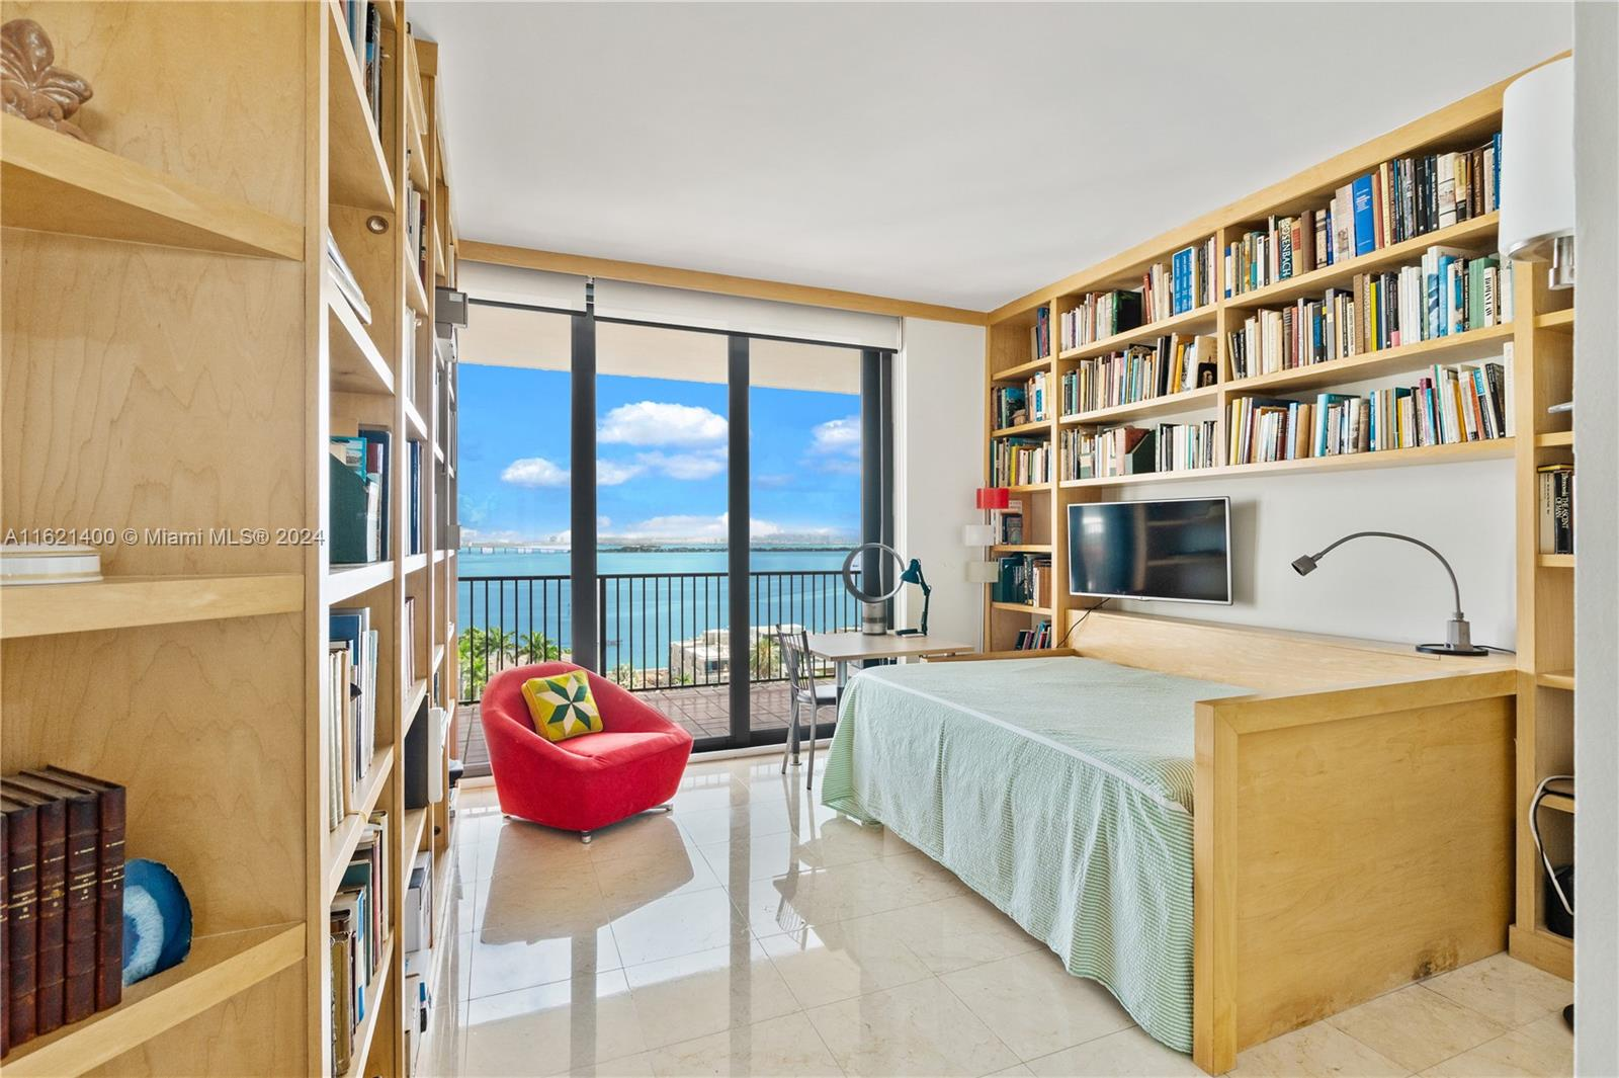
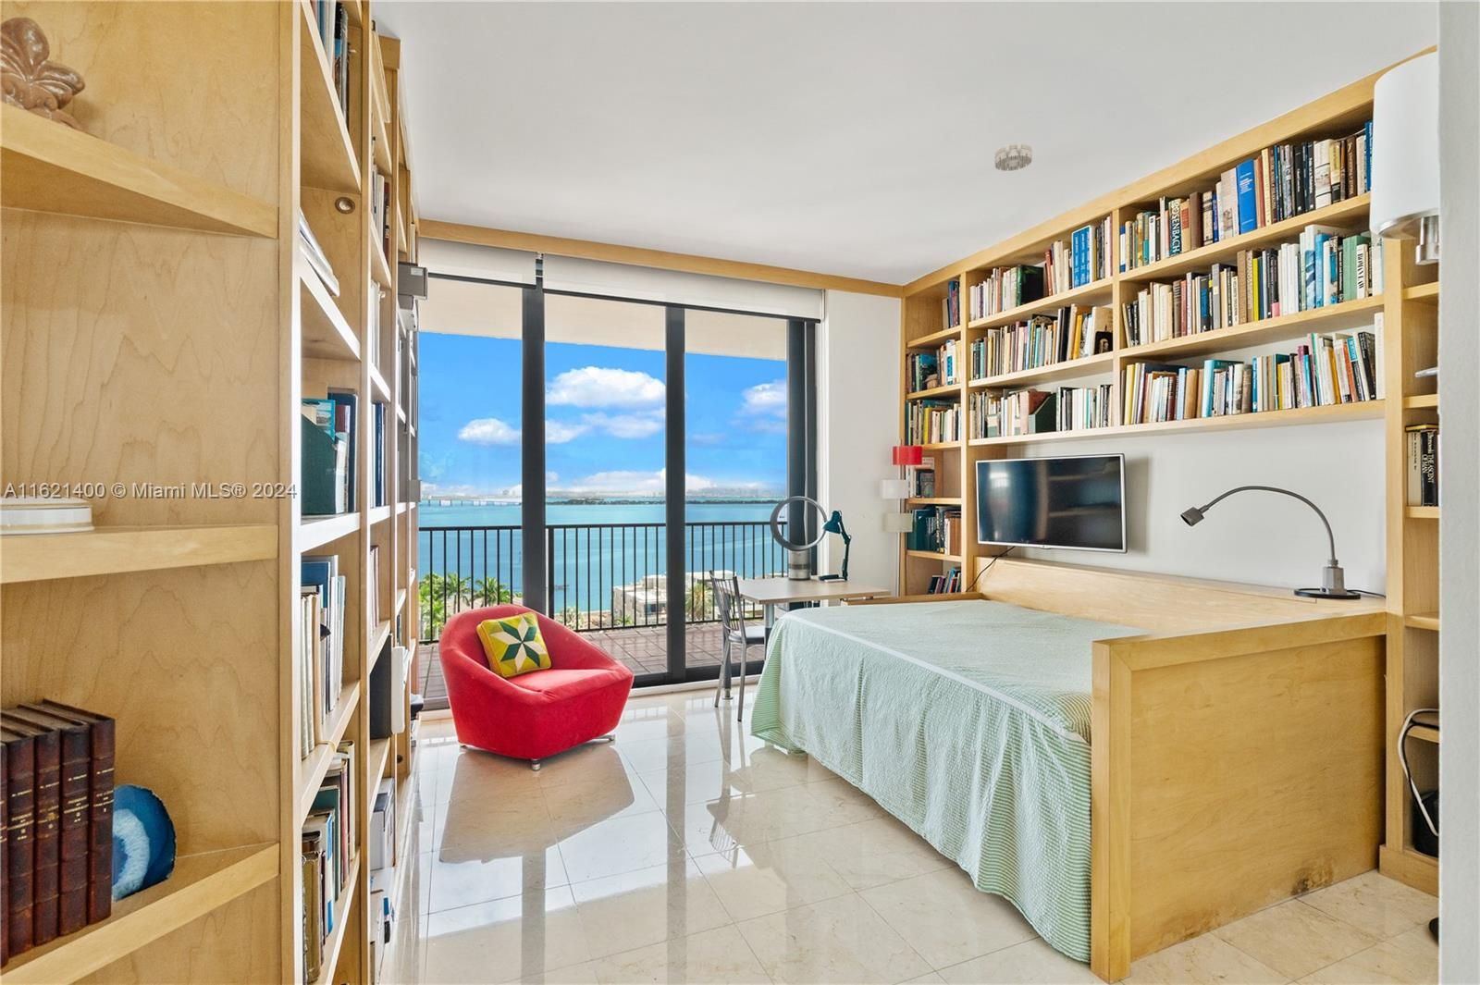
+ smoke detector [994,143,1034,171]
